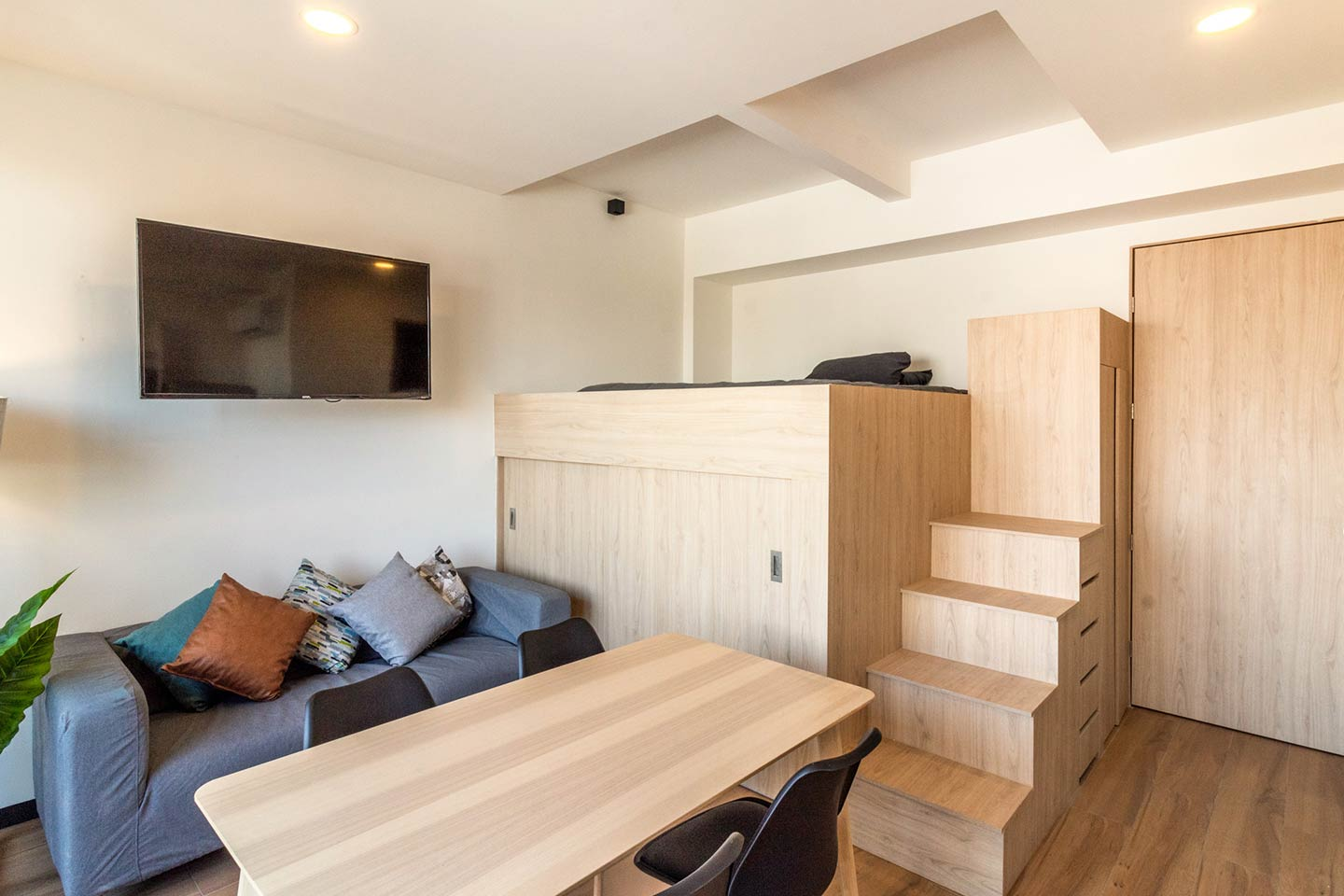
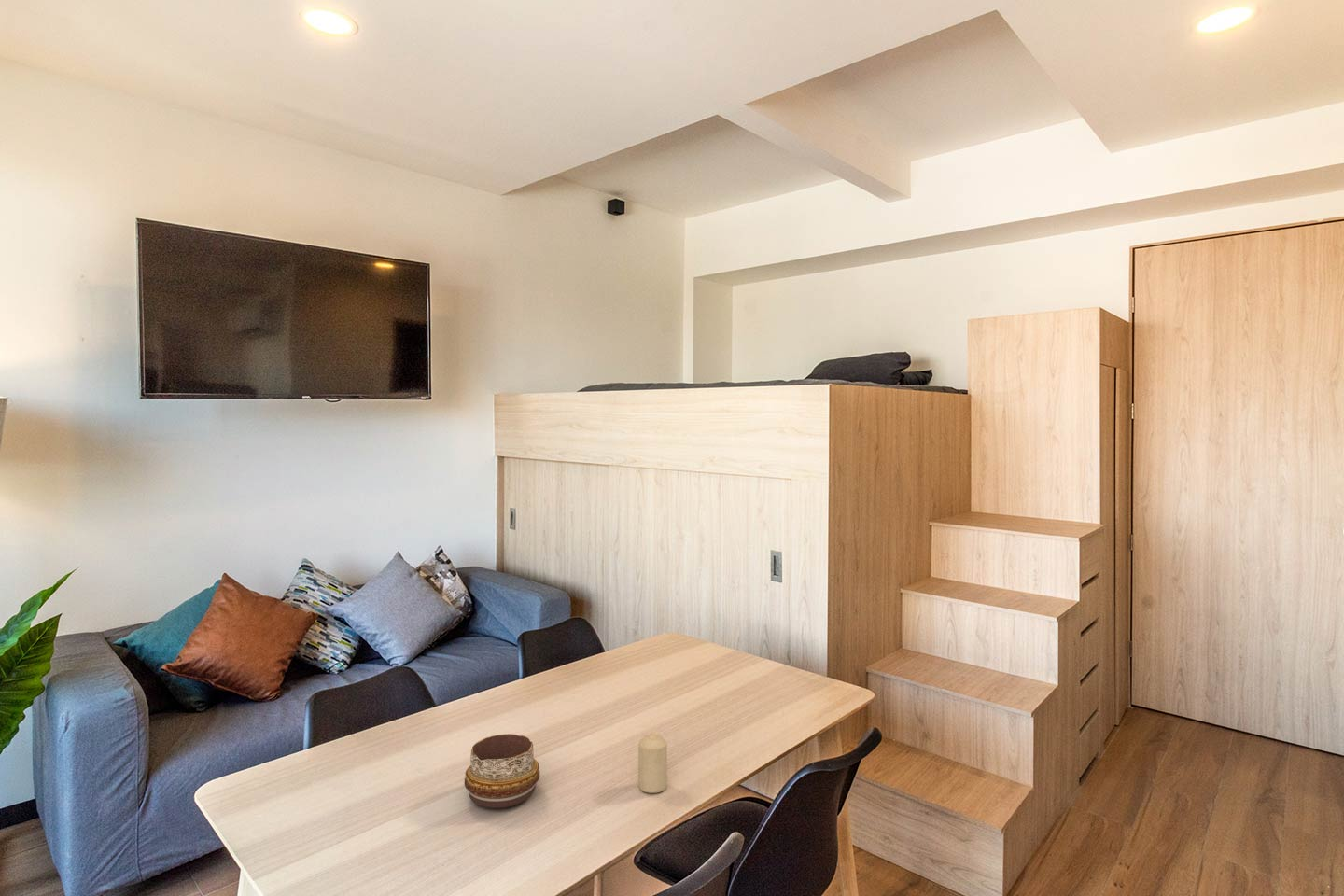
+ candle [637,732,668,794]
+ decorative bowl [464,733,540,809]
